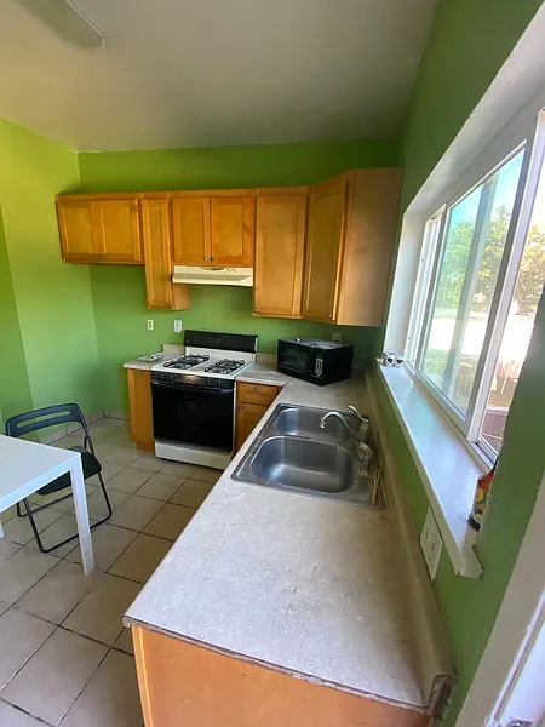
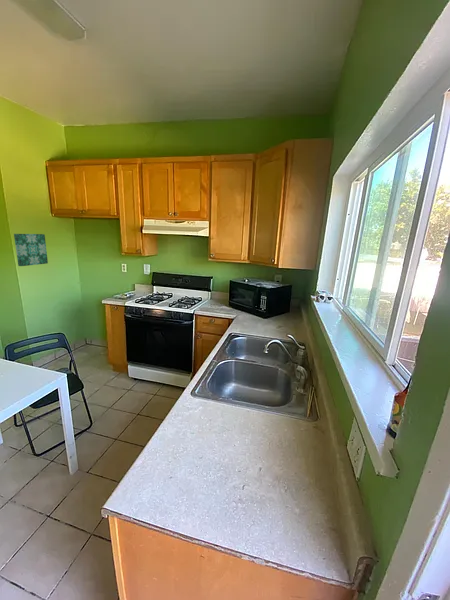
+ wall art [13,233,49,267]
